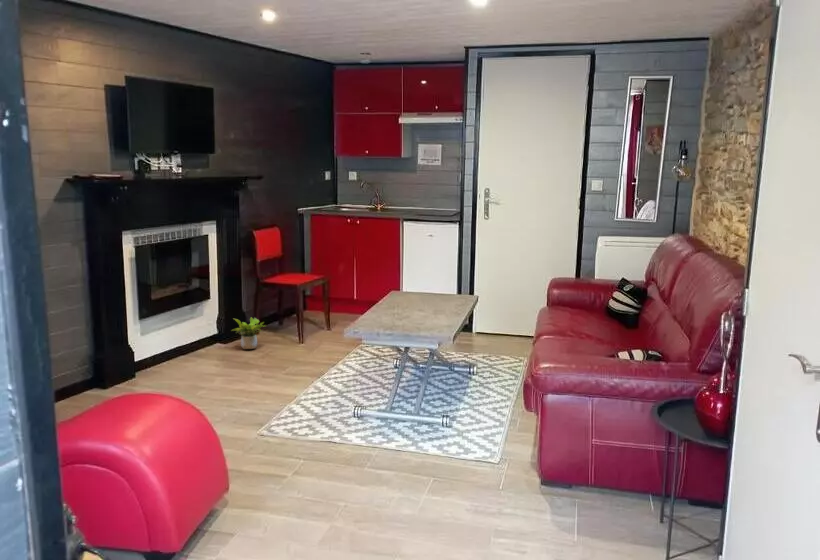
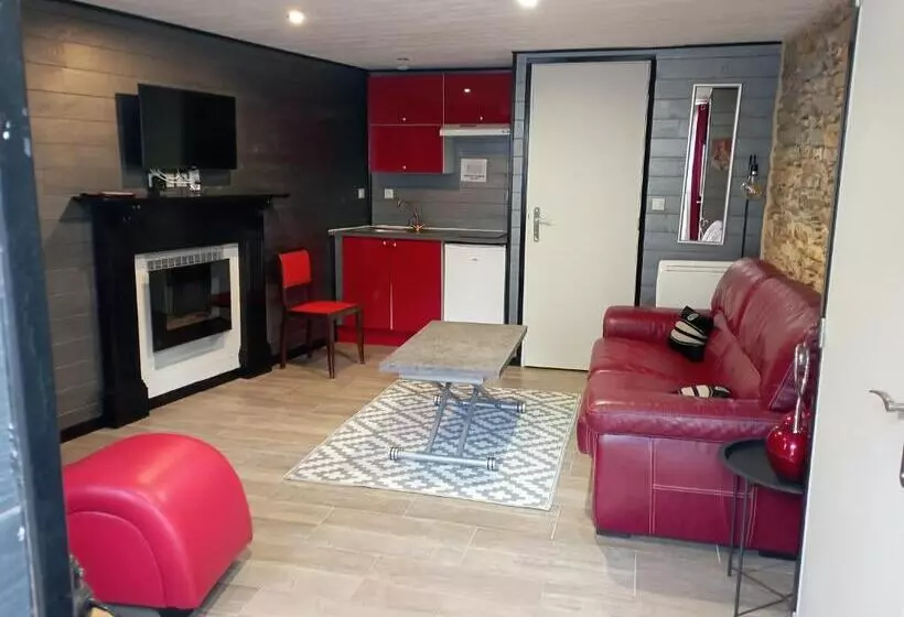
- potted plant [230,316,268,350]
